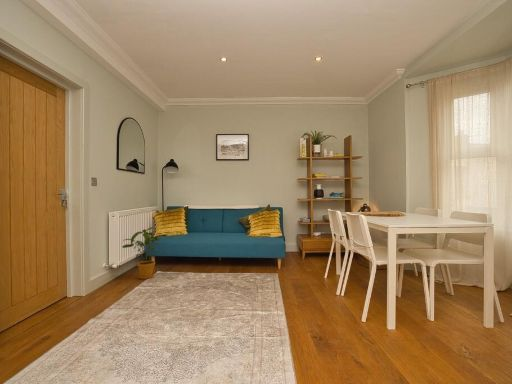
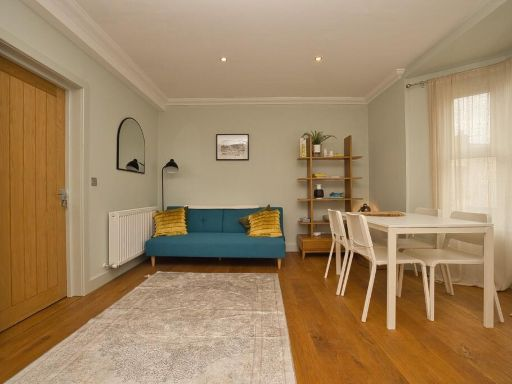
- house plant [121,226,165,280]
